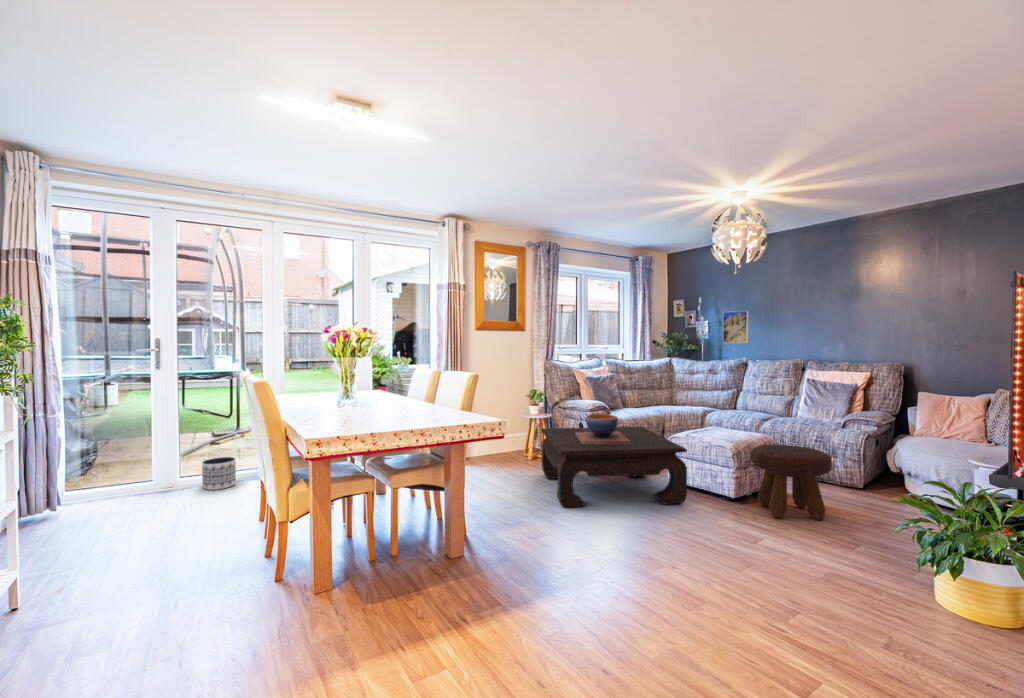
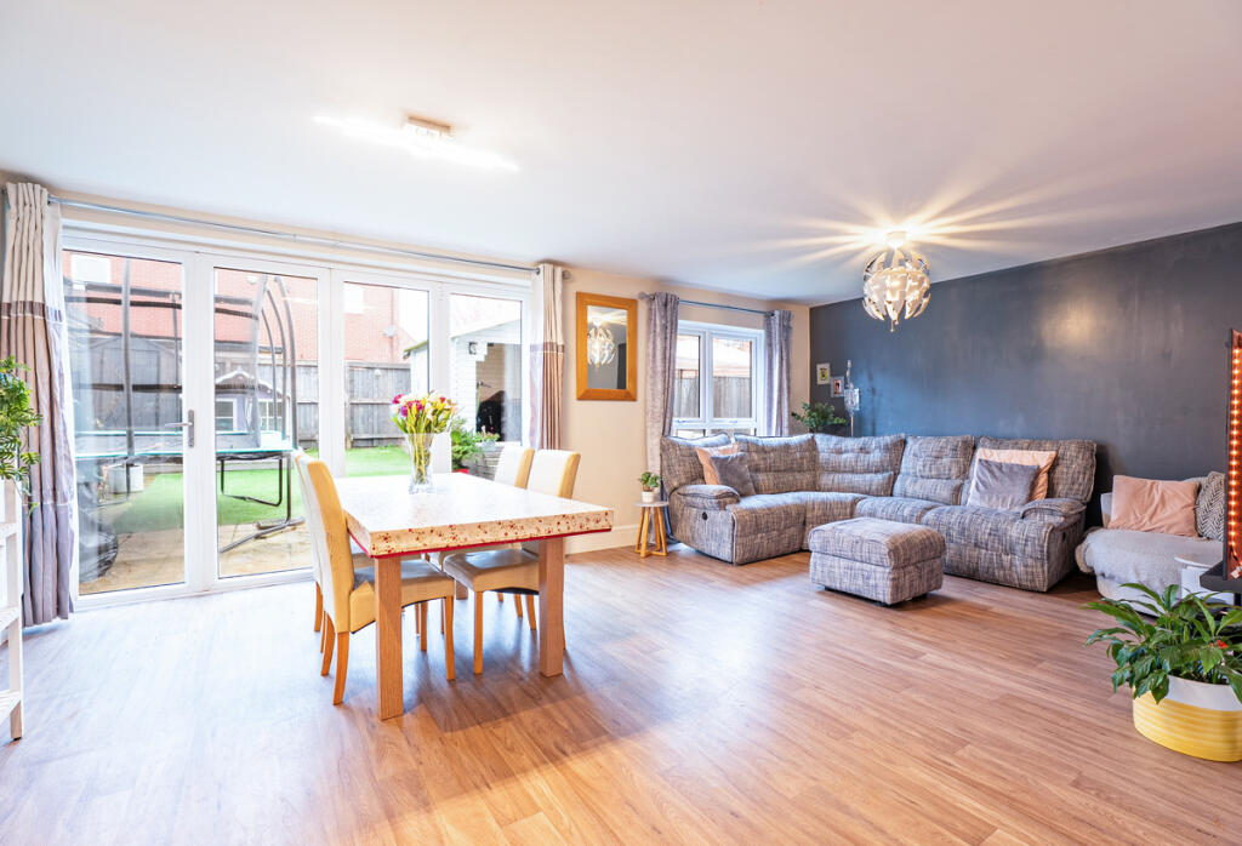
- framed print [722,310,749,344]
- planter [201,456,237,491]
- coffee table [541,426,688,508]
- footstool [749,444,833,521]
- decorative bowl [576,413,630,444]
